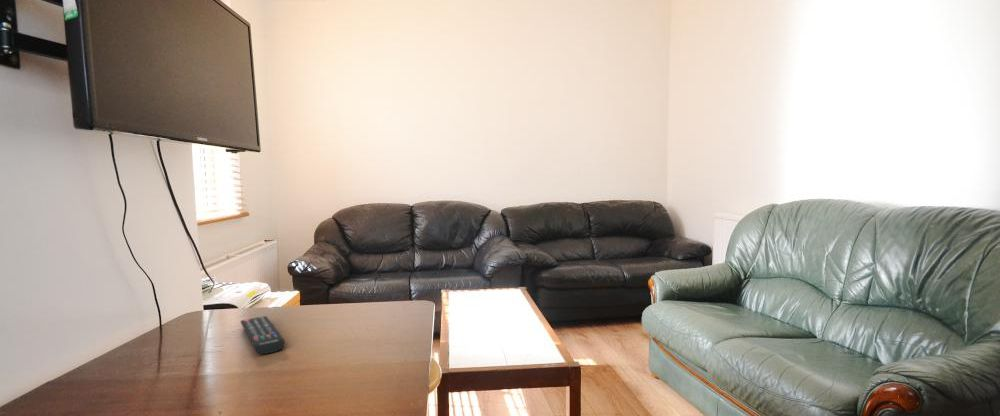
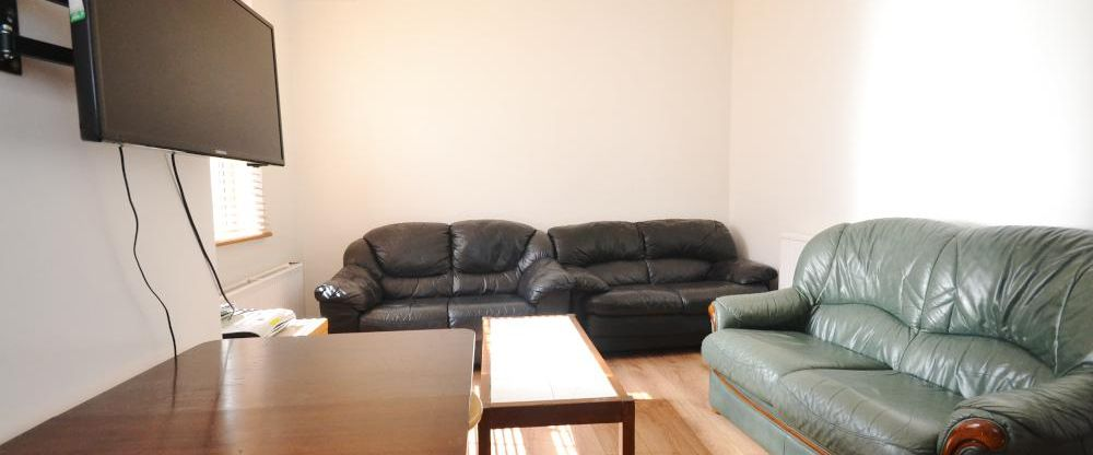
- remote control [239,315,286,355]
